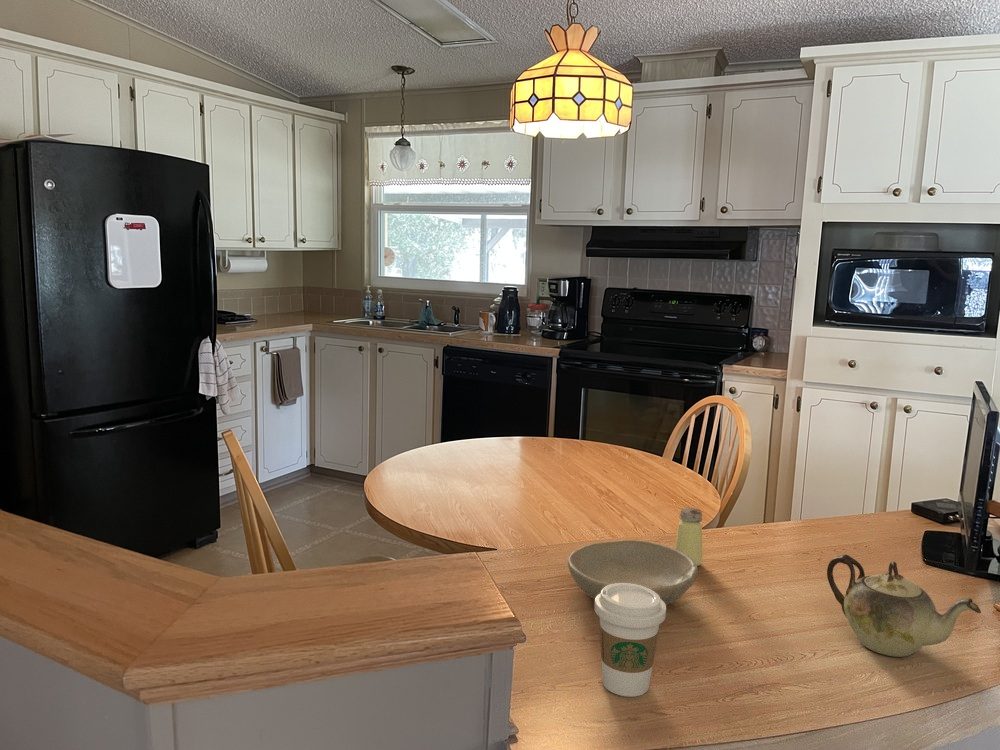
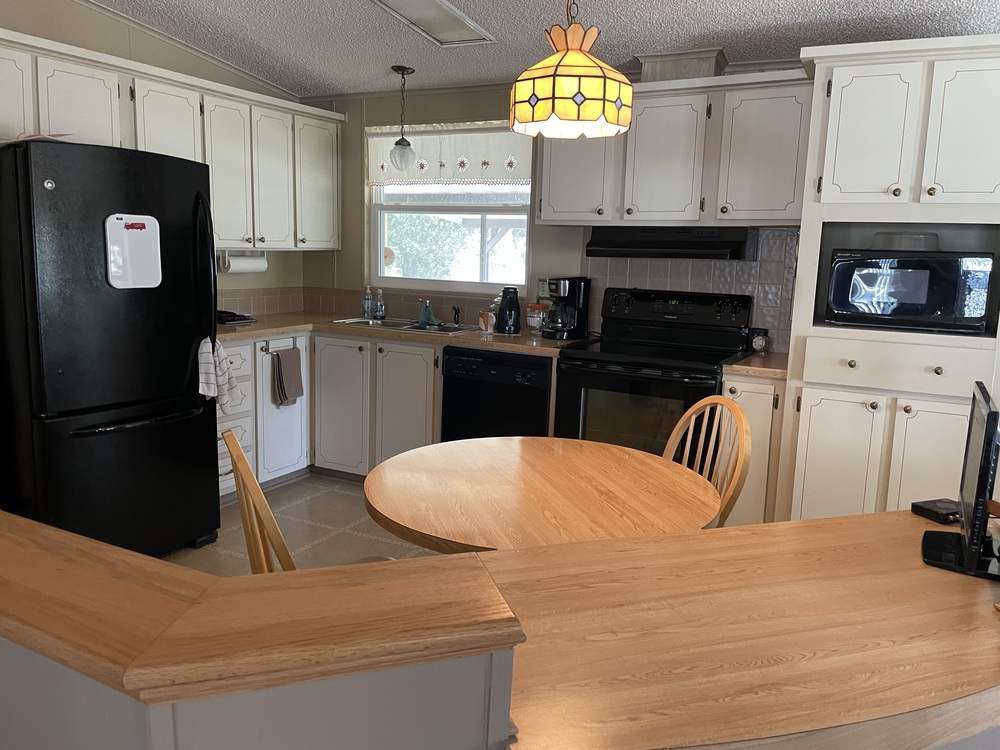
- bowl [567,539,699,606]
- saltshaker [674,507,703,567]
- teapot [826,554,982,658]
- coffee cup [593,583,667,698]
